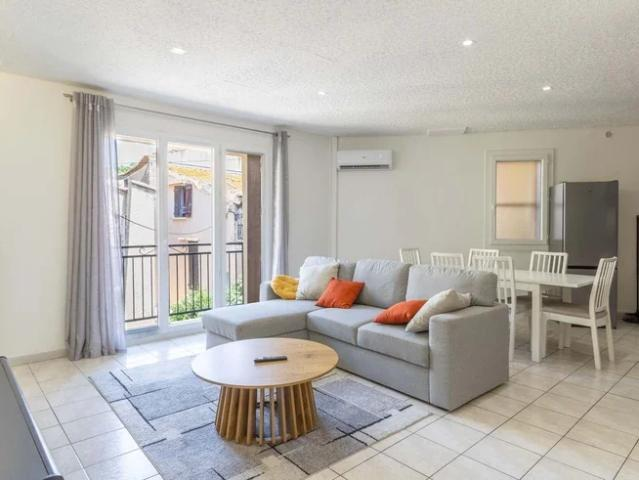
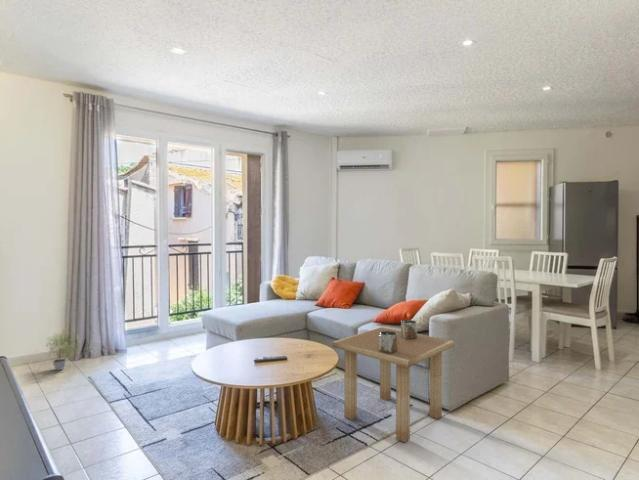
+ side table [331,319,455,444]
+ potted plant [44,329,80,371]
